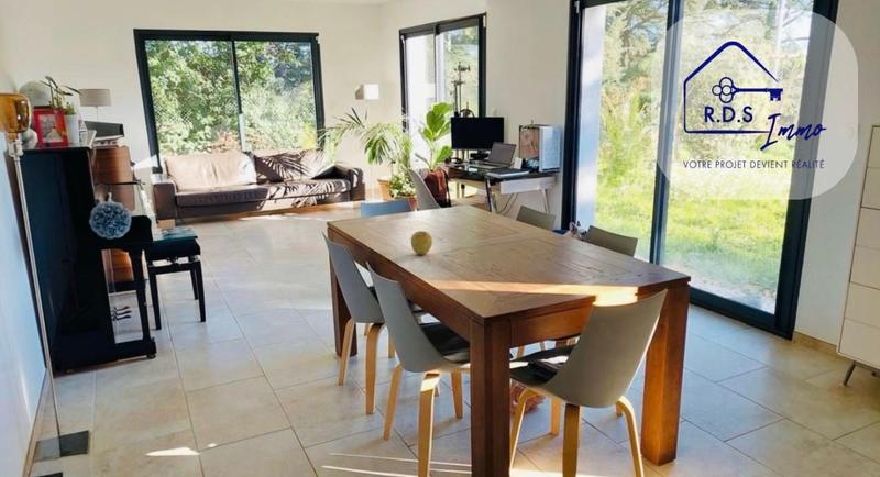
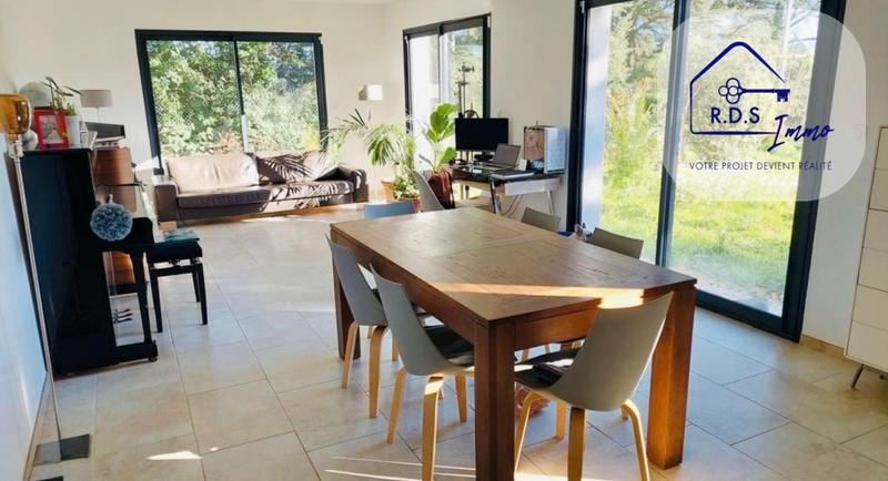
- apple [410,230,433,256]
